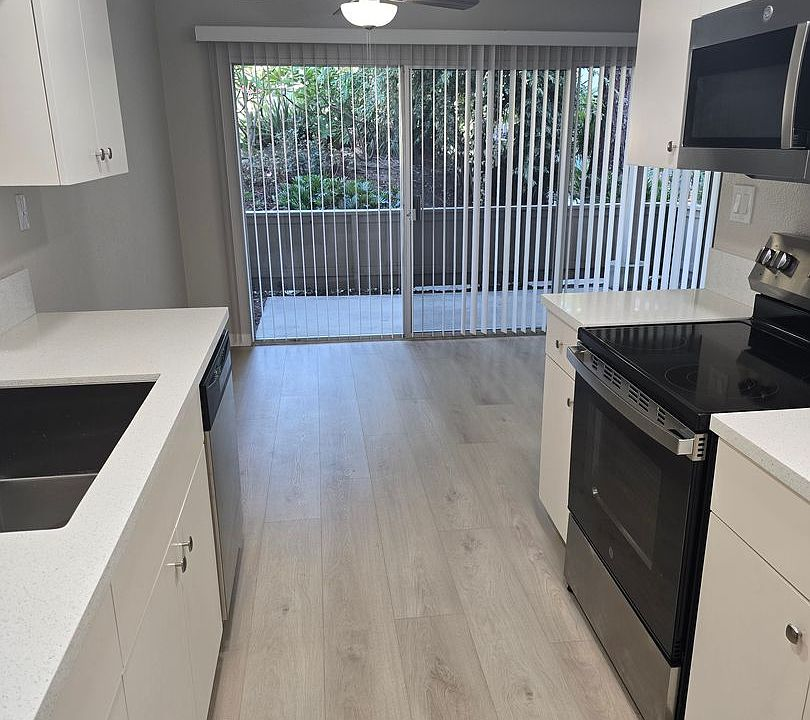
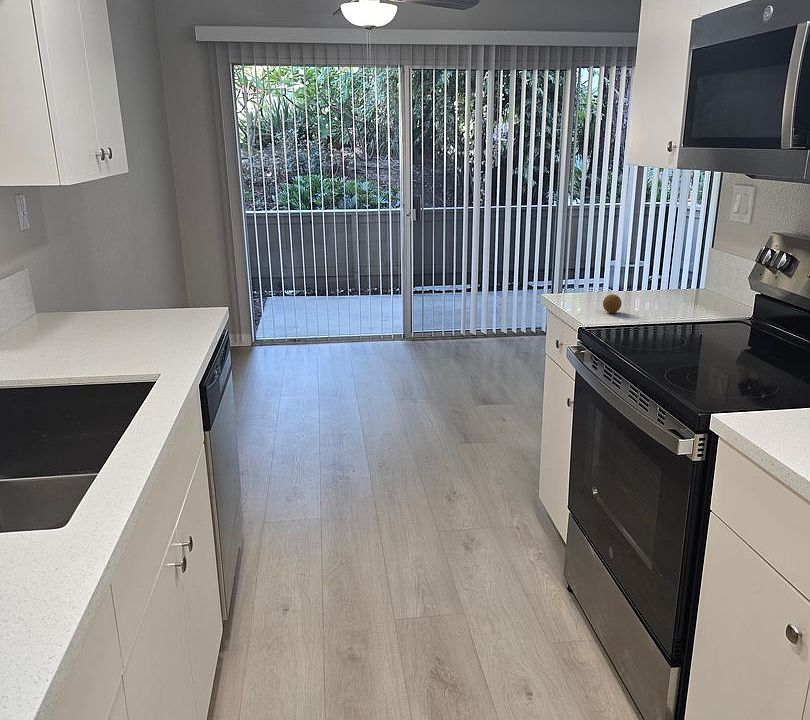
+ fruit [602,293,622,314]
